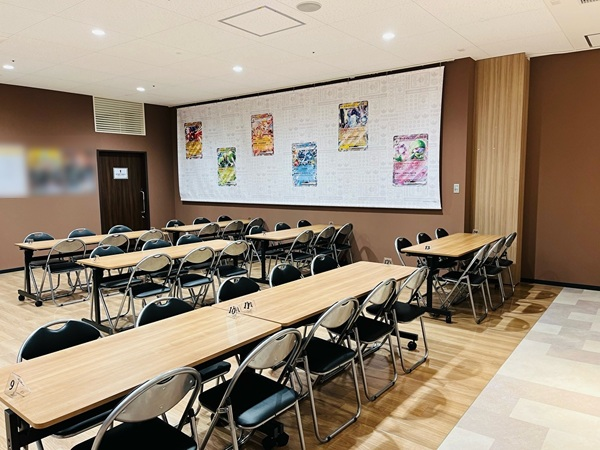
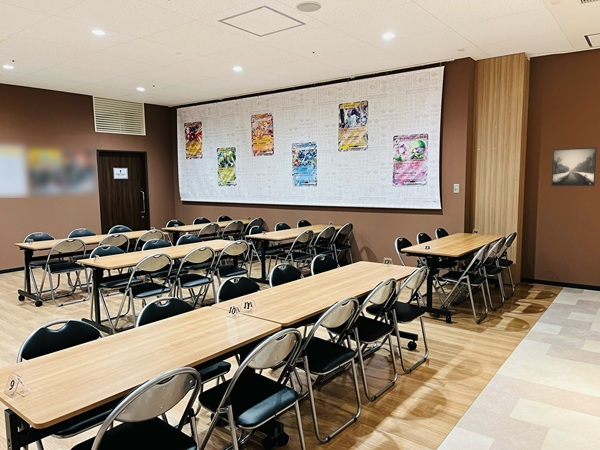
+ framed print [550,146,598,187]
